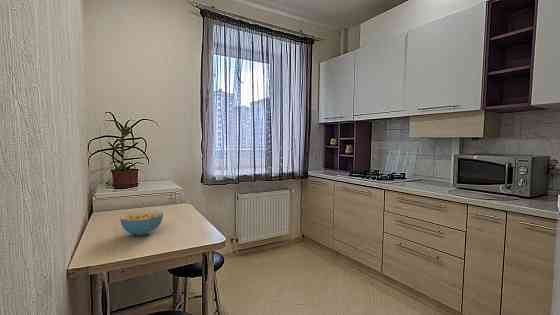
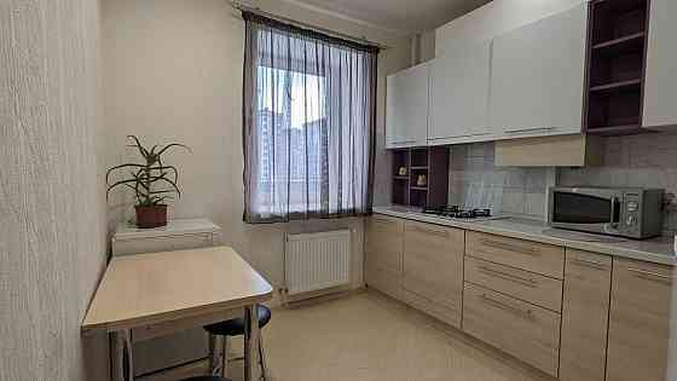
- cereal bowl [119,209,164,237]
